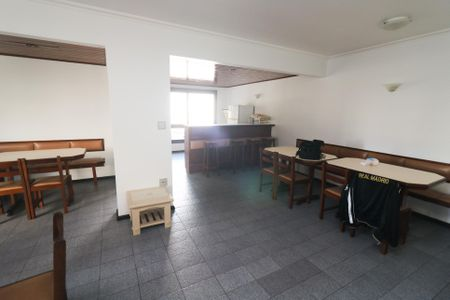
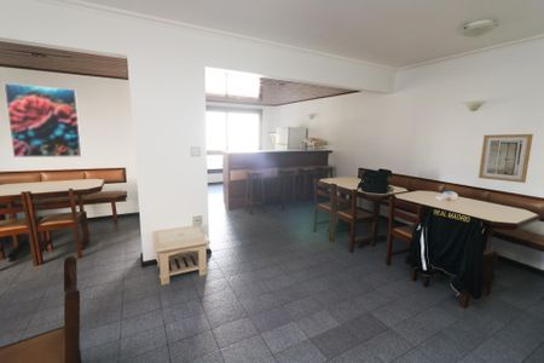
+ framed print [2,82,83,159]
+ wall art [478,133,534,184]
